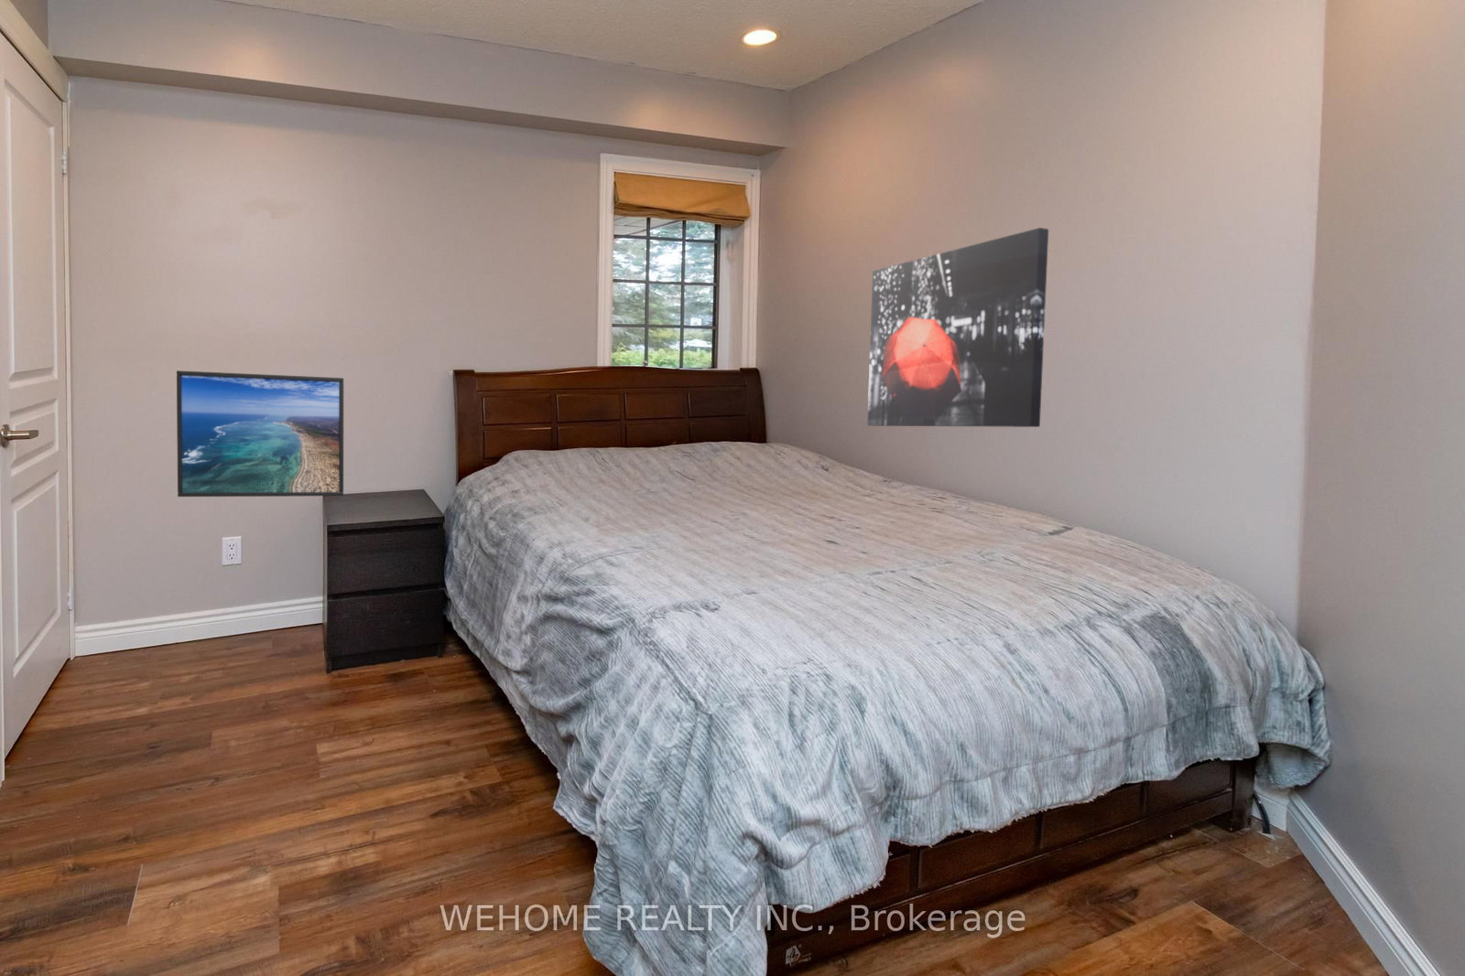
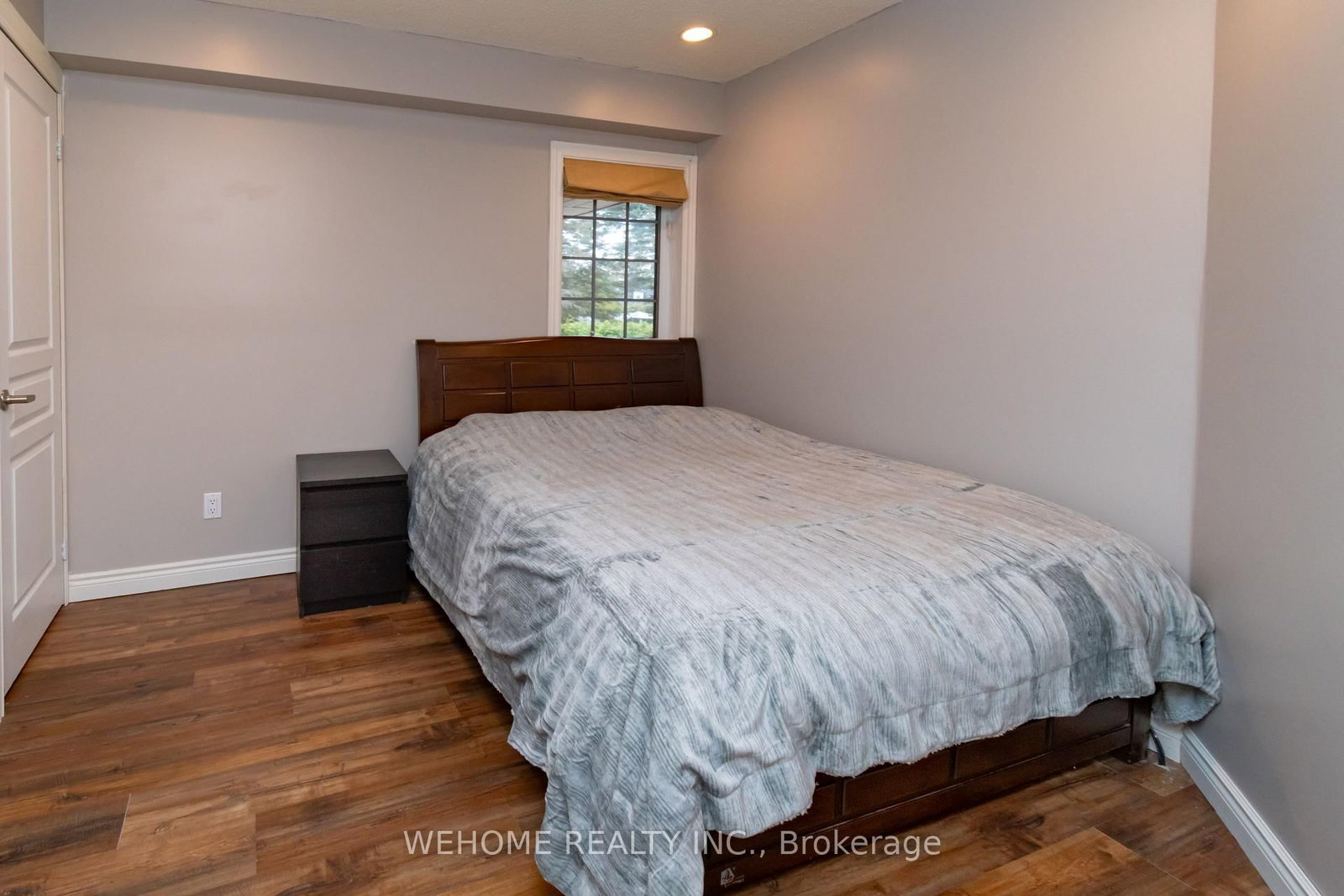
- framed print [175,369,344,498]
- wall art [867,227,1050,428]
